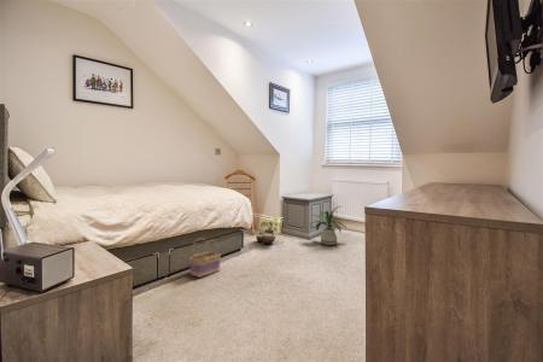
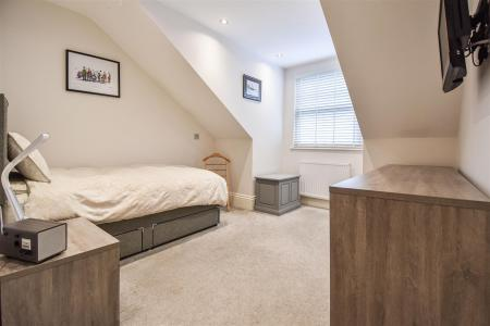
- potted plant [255,215,284,245]
- house plant [308,205,348,246]
- basket [188,237,222,279]
